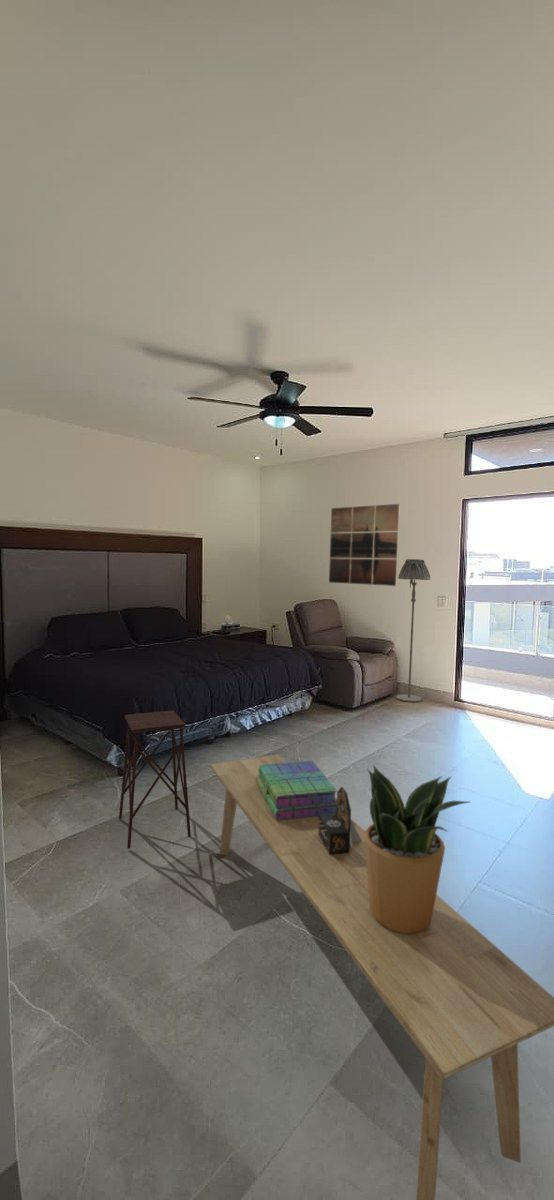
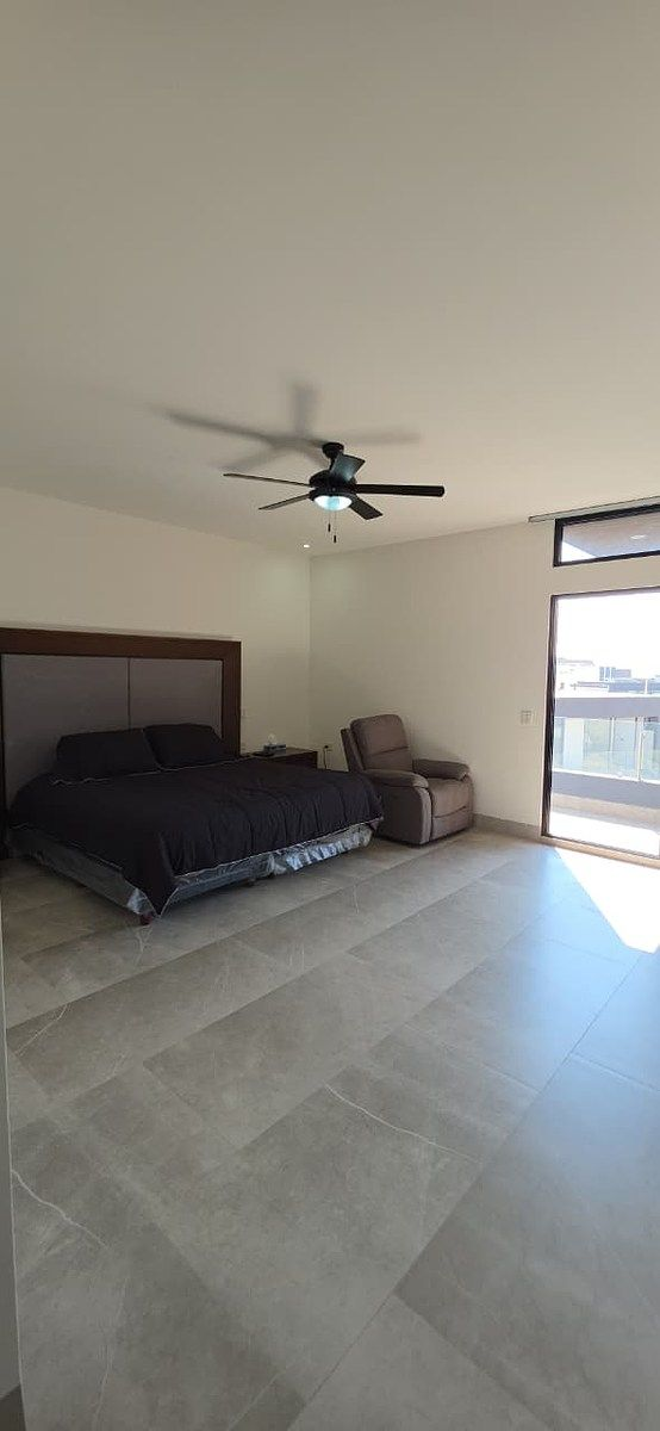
- stack of books [256,760,338,820]
- decorative box [317,786,362,855]
- side table [118,710,192,850]
- potted plant [364,764,472,933]
- bench [209,754,554,1200]
- floor lamp [396,558,432,703]
- wall art [328,503,401,587]
